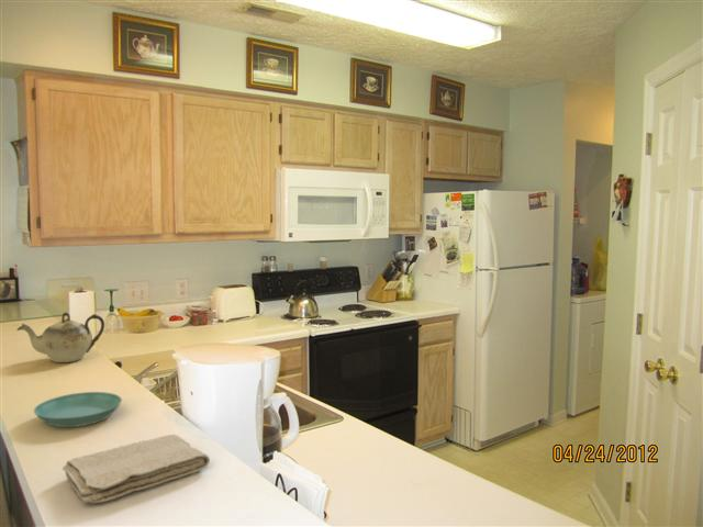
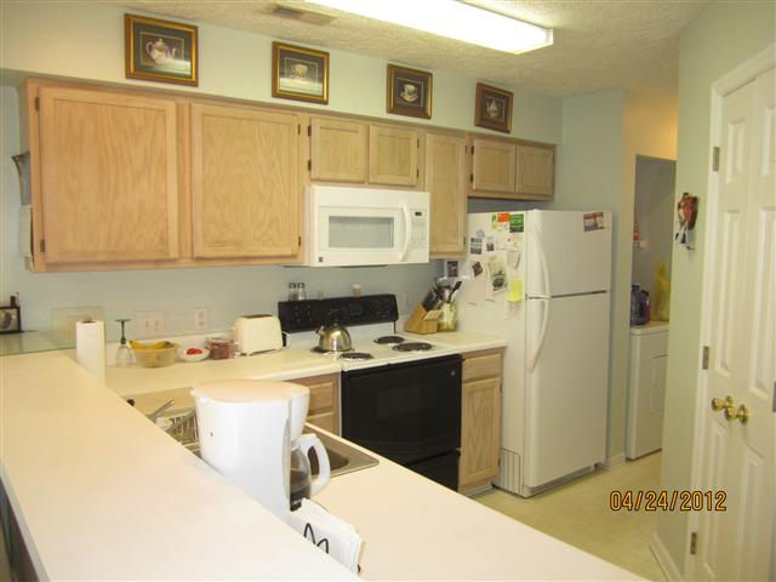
- washcloth [62,434,211,504]
- saucer [33,391,123,428]
- teapot [15,311,105,363]
